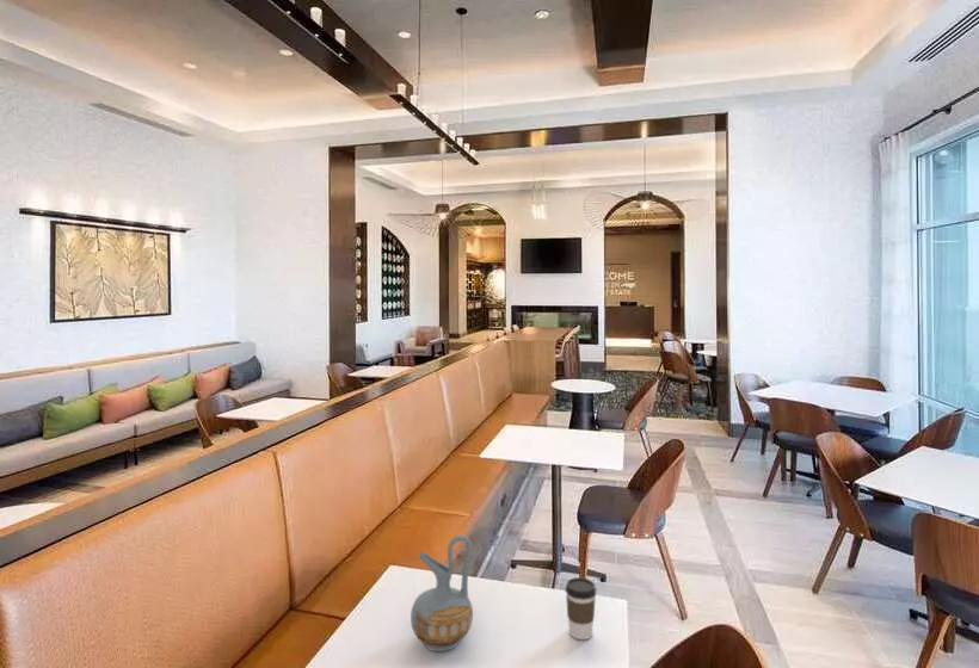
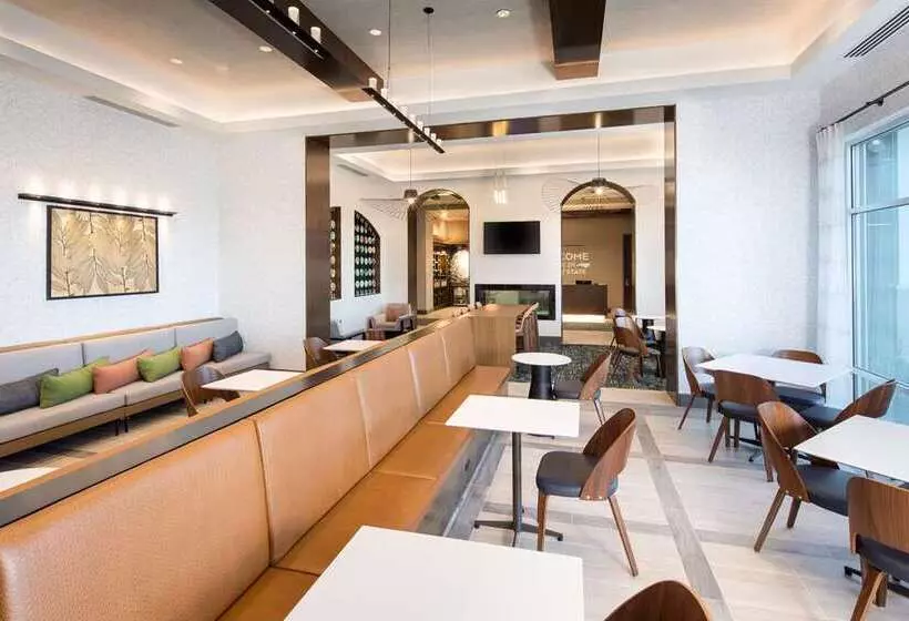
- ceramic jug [410,534,474,652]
- coffee cup [564,576,597,641]
